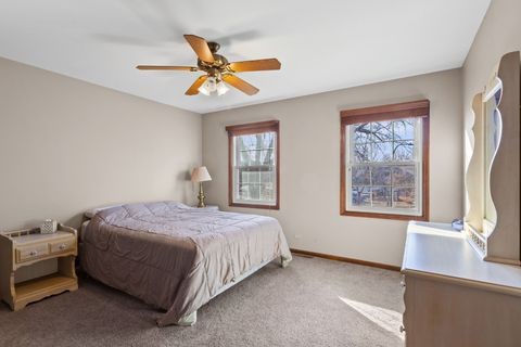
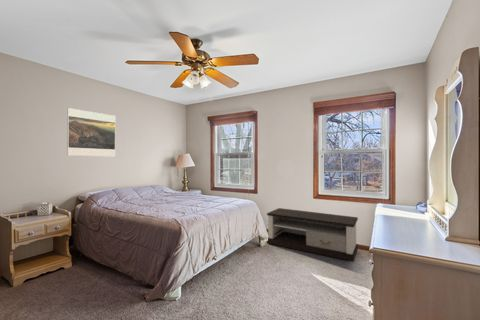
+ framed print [66,107,116,157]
+ bench [266,207,359,263]
